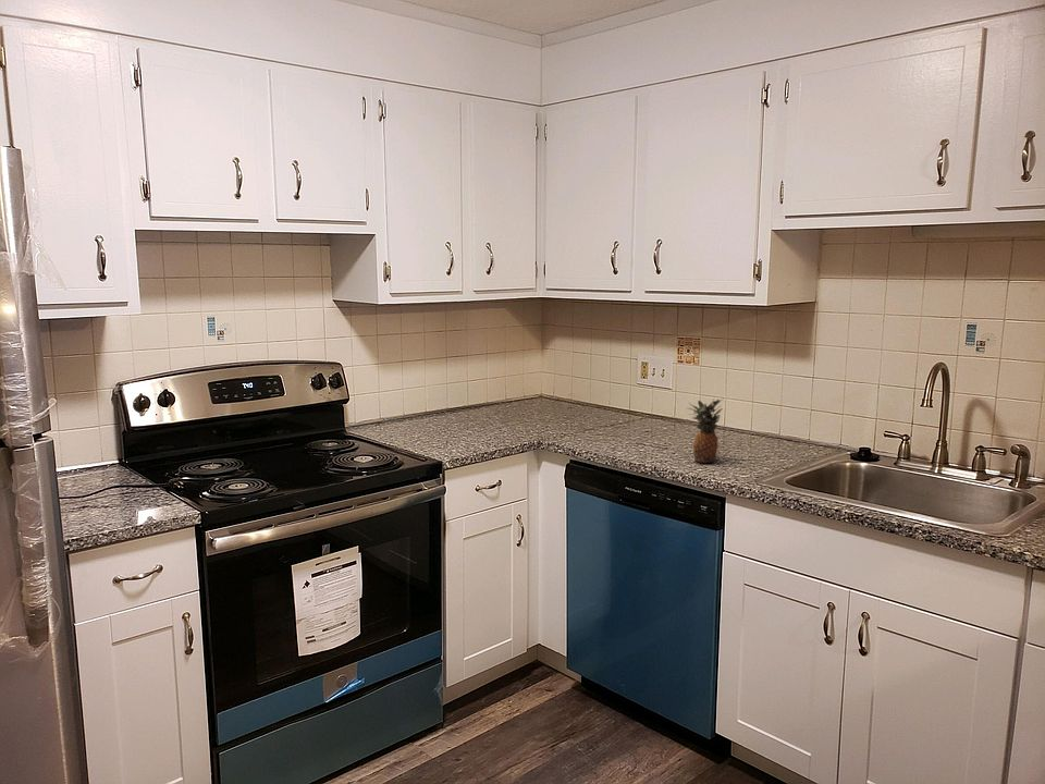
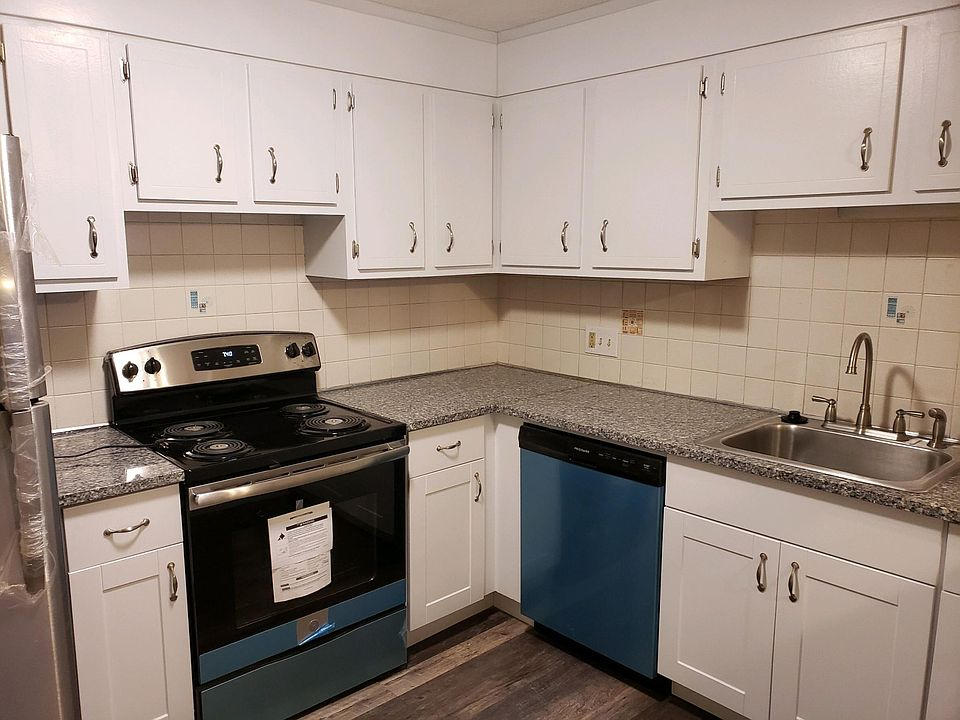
- fruit [686,397,725,465]
